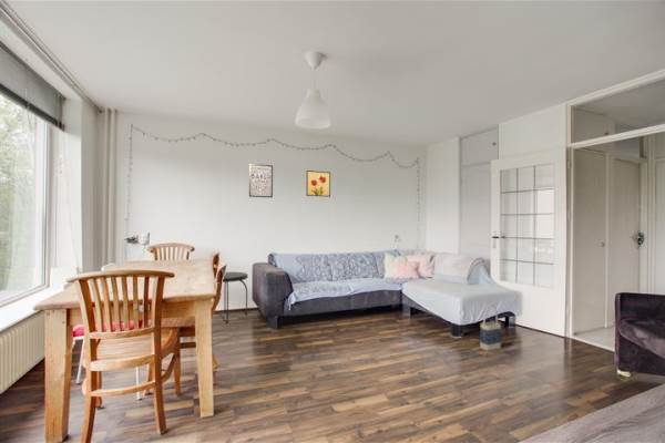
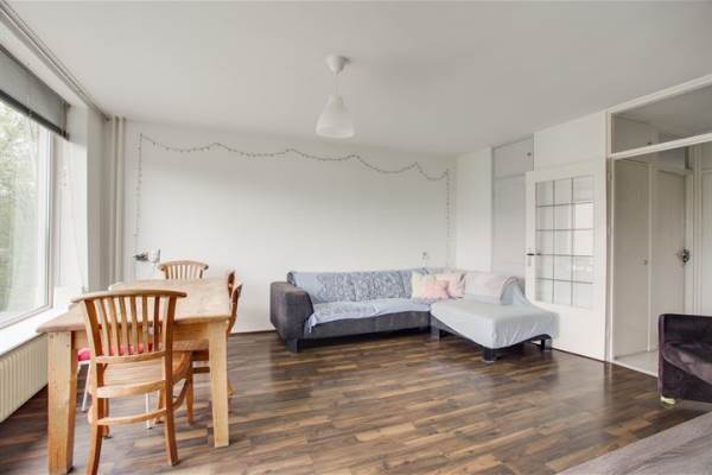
- bag [479,303,502,352]
- wall art [305,169,331,198]
- side table [222,271,249,323]
- wall art [248,163,274,198]
